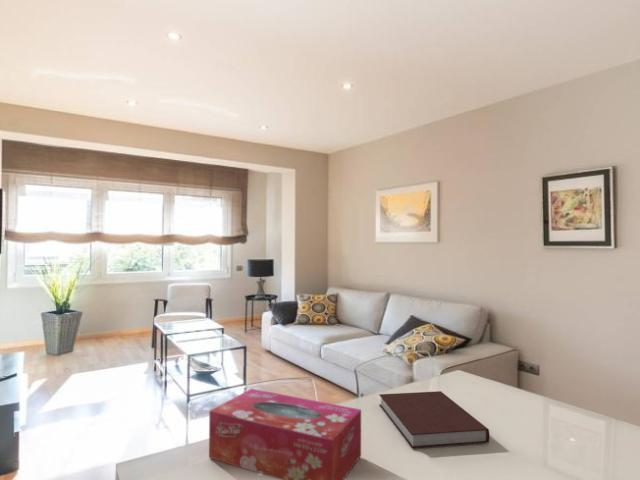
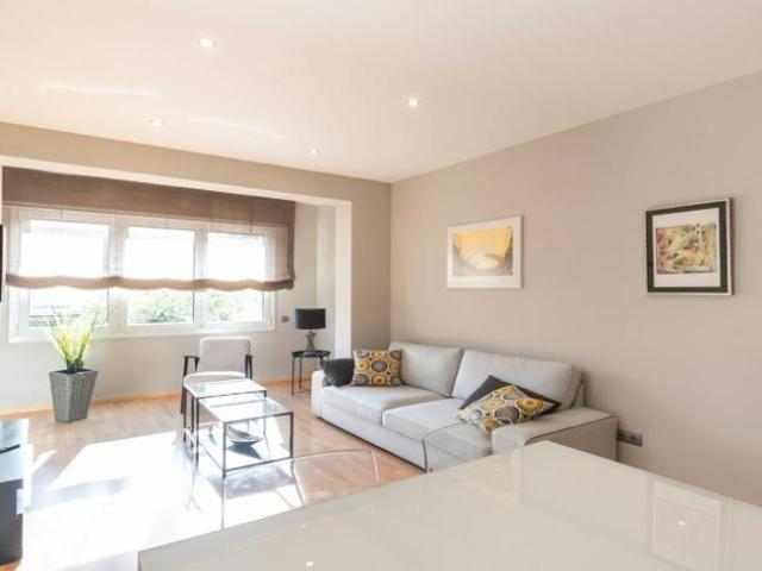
- notebook [378,390,491,449]
- tissue box [208,388,362,480]
